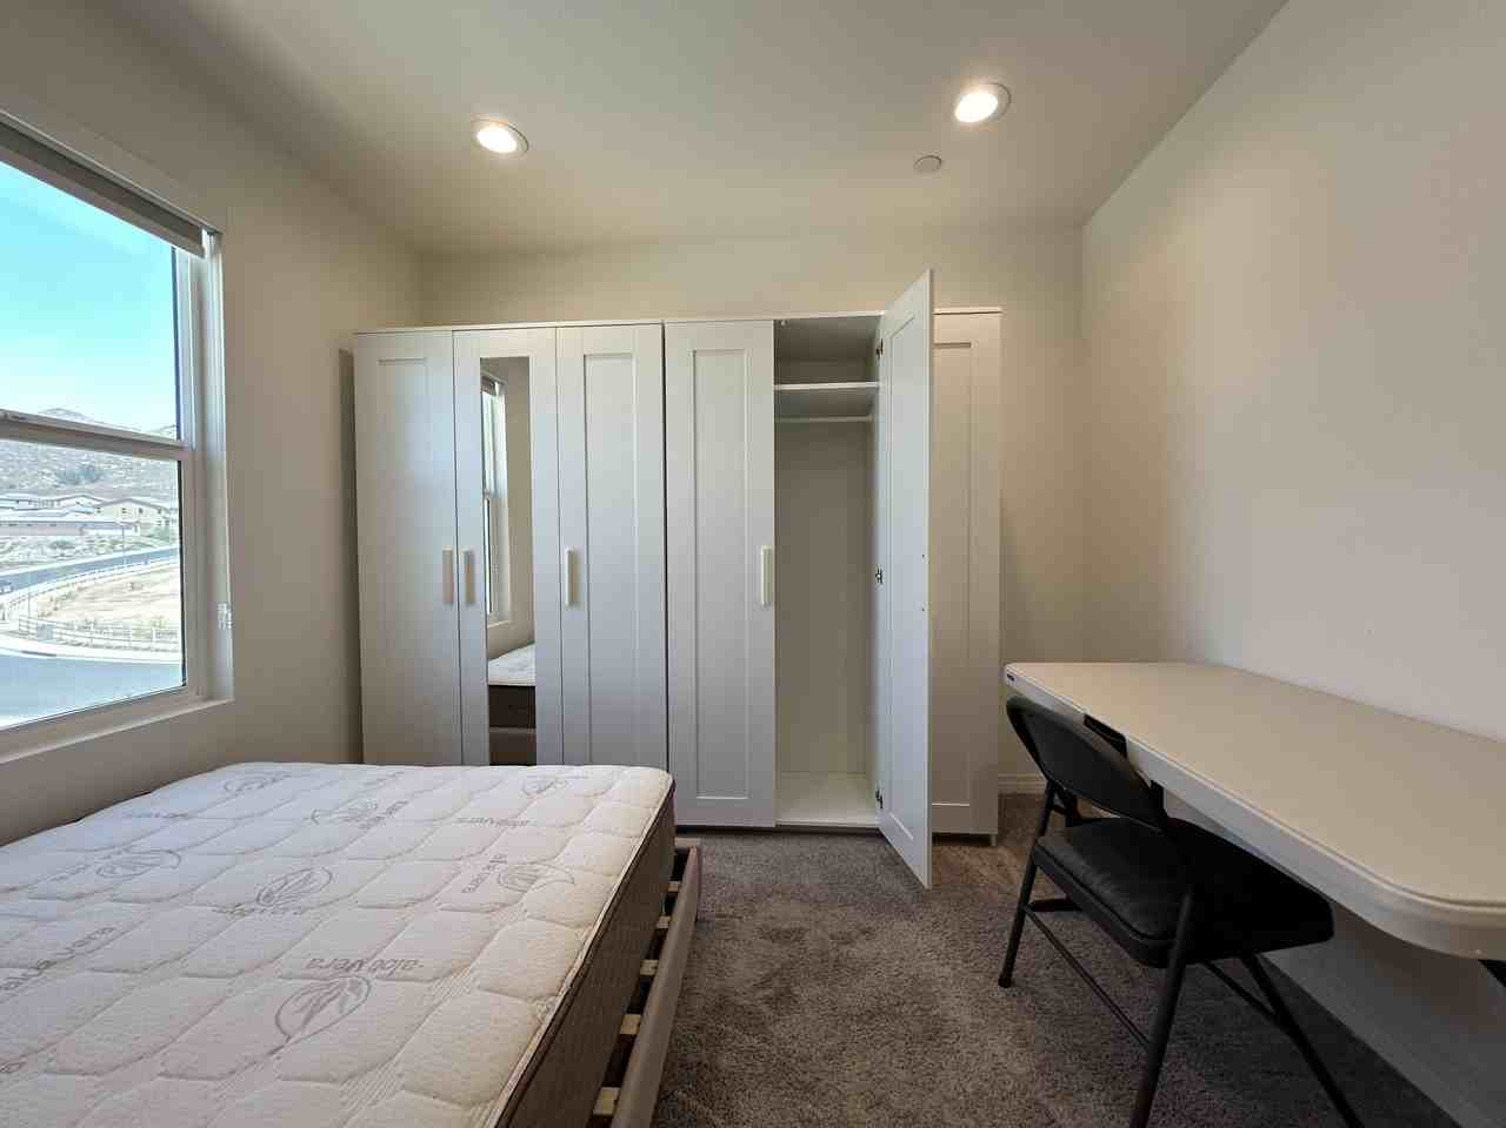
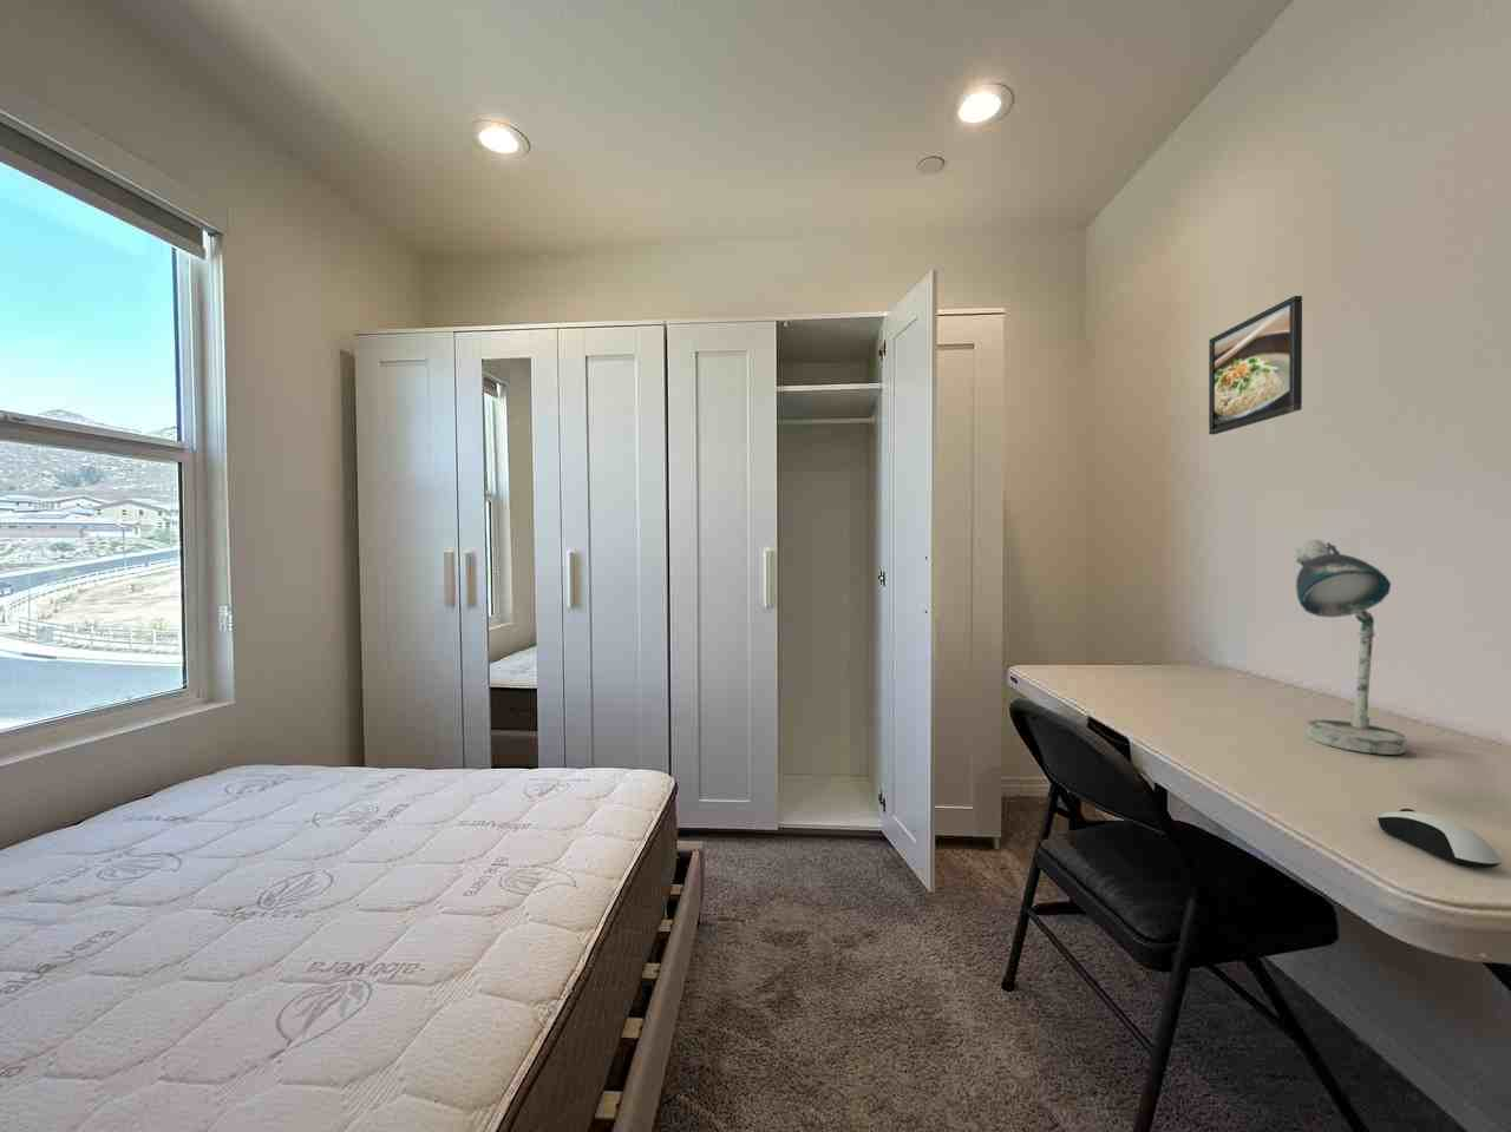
+ desk lamp [1293,539,1407,756]
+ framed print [1208,295,1303,435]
+ computer mouse [1377,807,1504,869]
